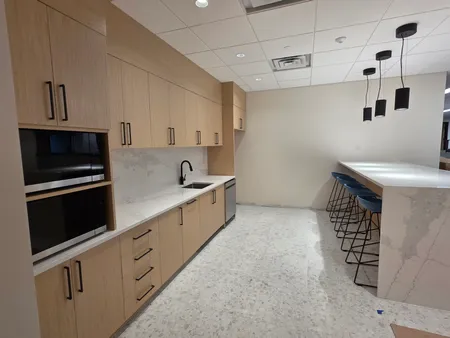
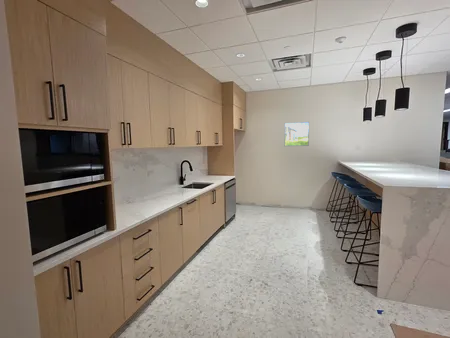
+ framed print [283,121,310,147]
